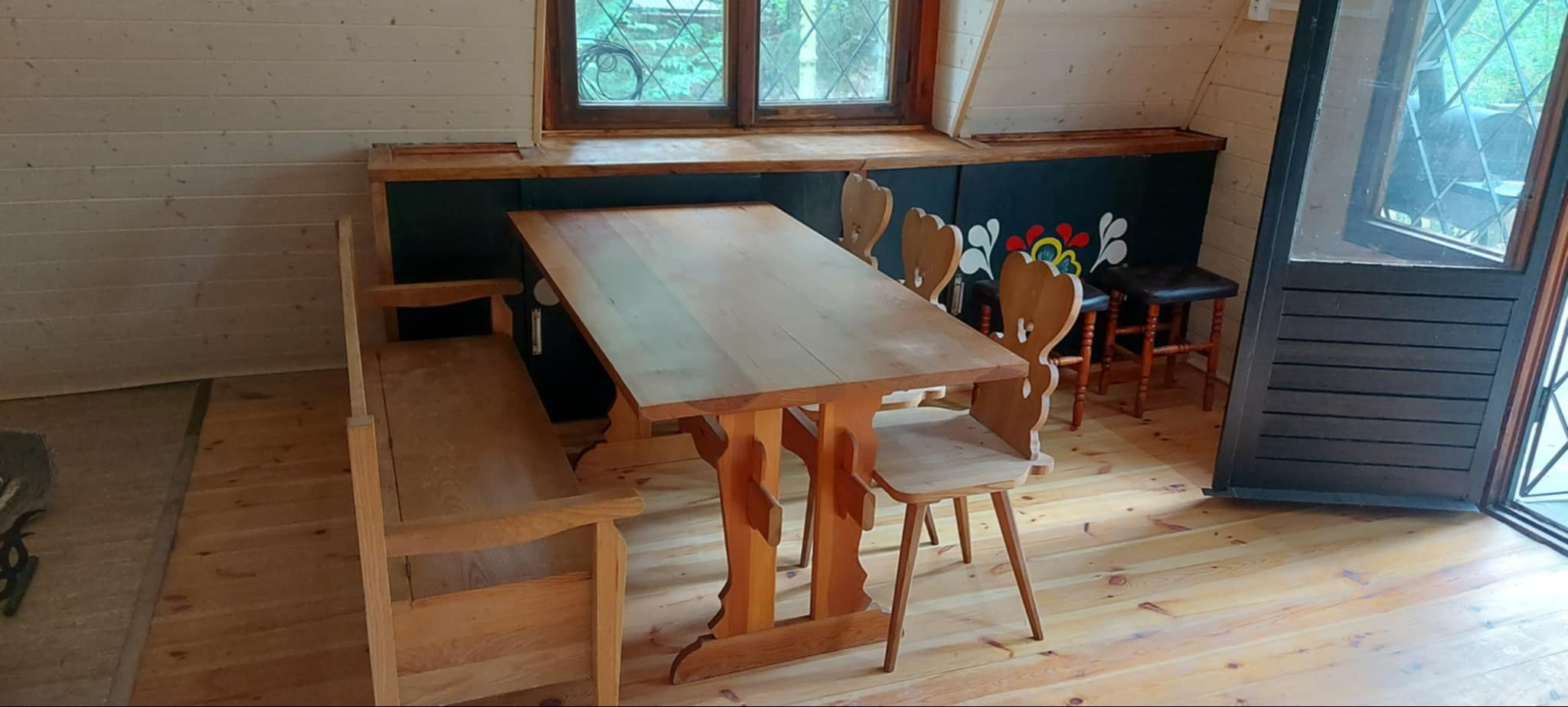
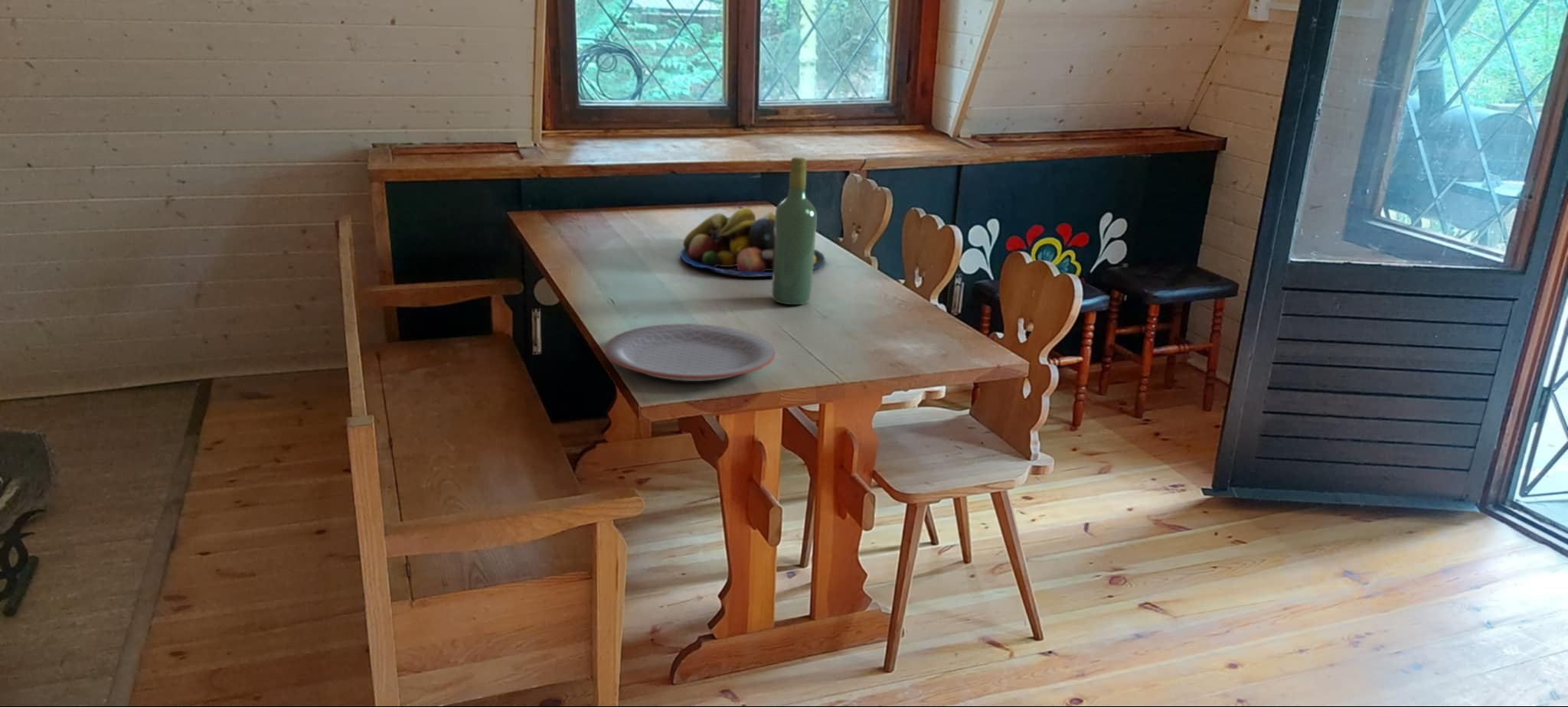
+ wine bottle [771,157,818,305]
+ plate [604,323,776,382]
+ fruit bowl [679,207,826,277]
